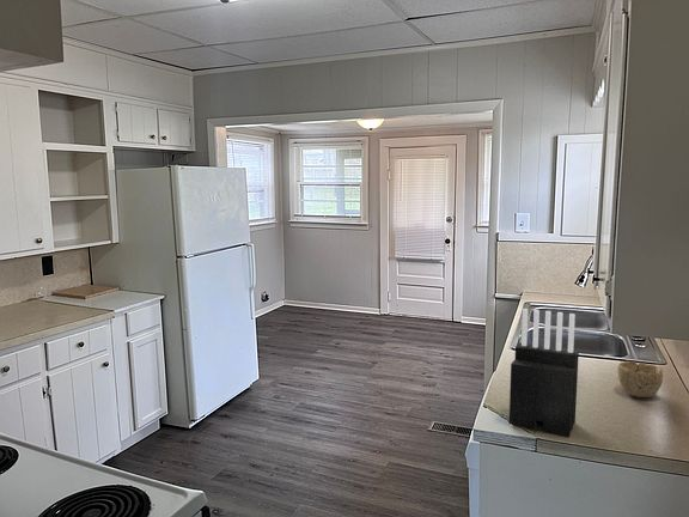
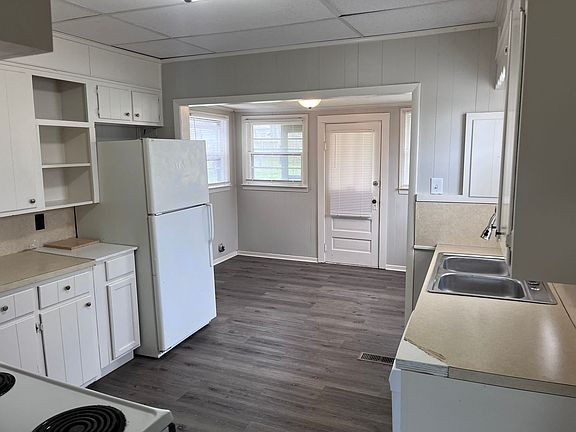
- knife block [508,308,580,438]
- bowl [616,360,664,399]
